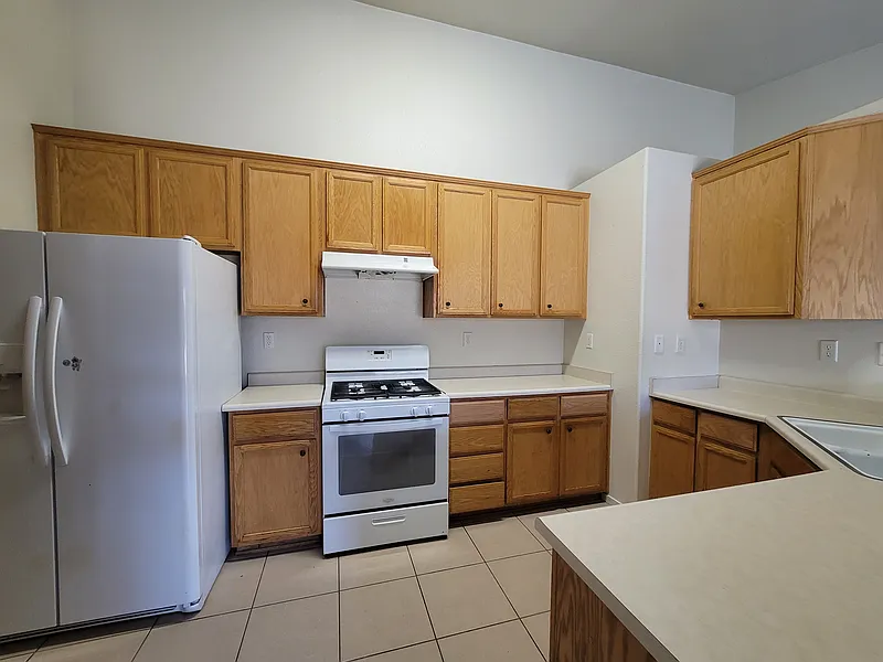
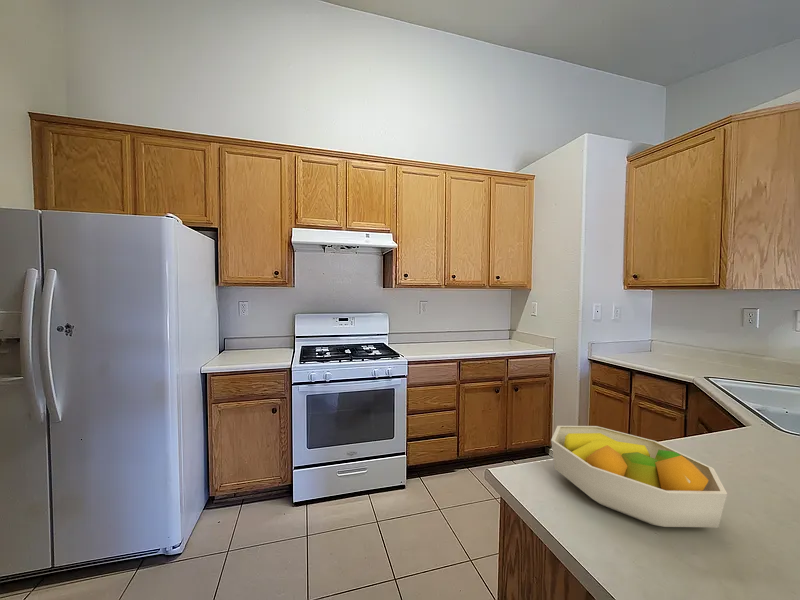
+ fruit bowl [550,425,728,528]
